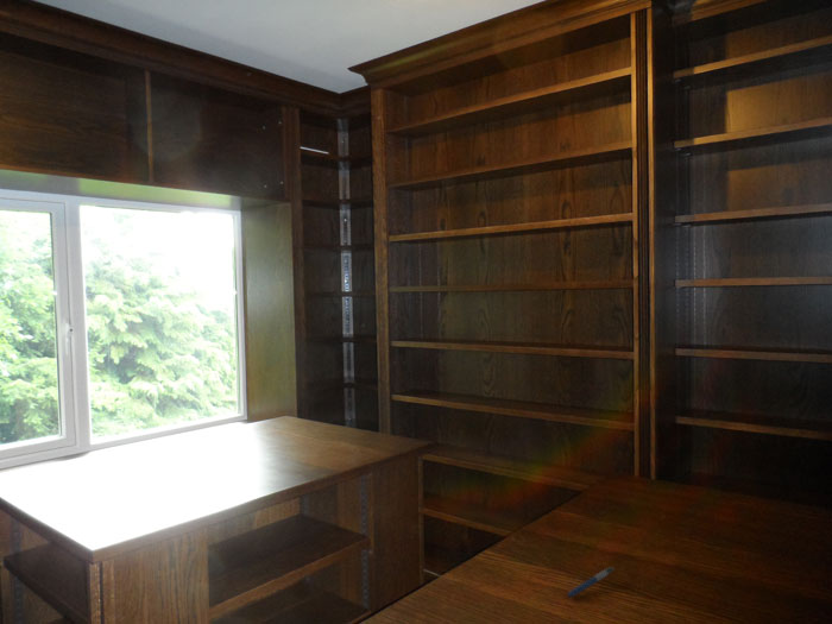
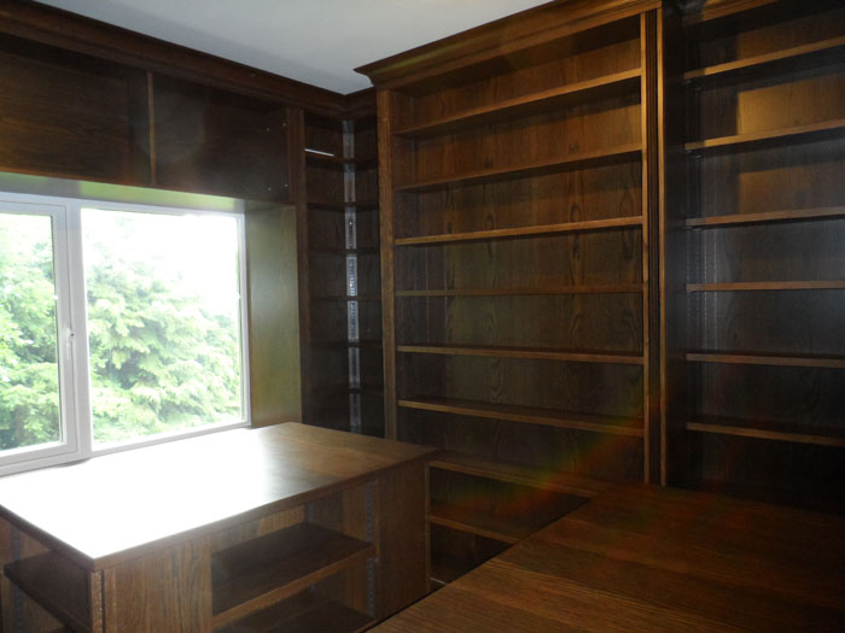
- pen [566,566,614,598]
